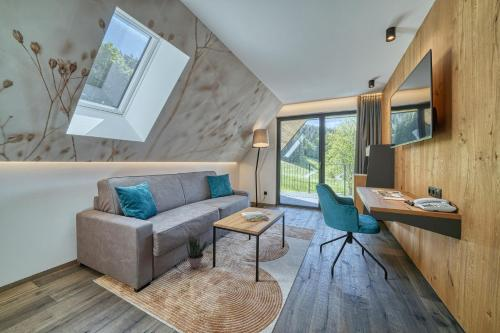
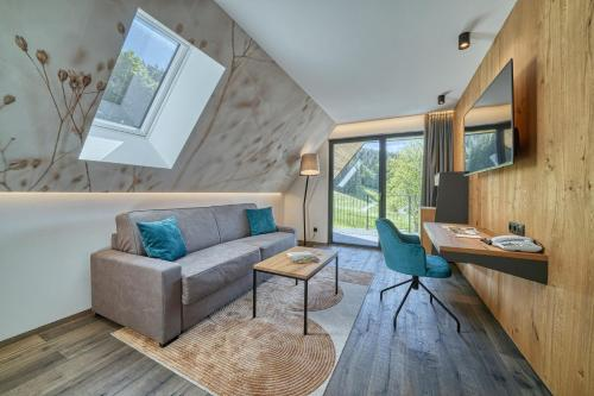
- potted plant [186,234,208,269]
